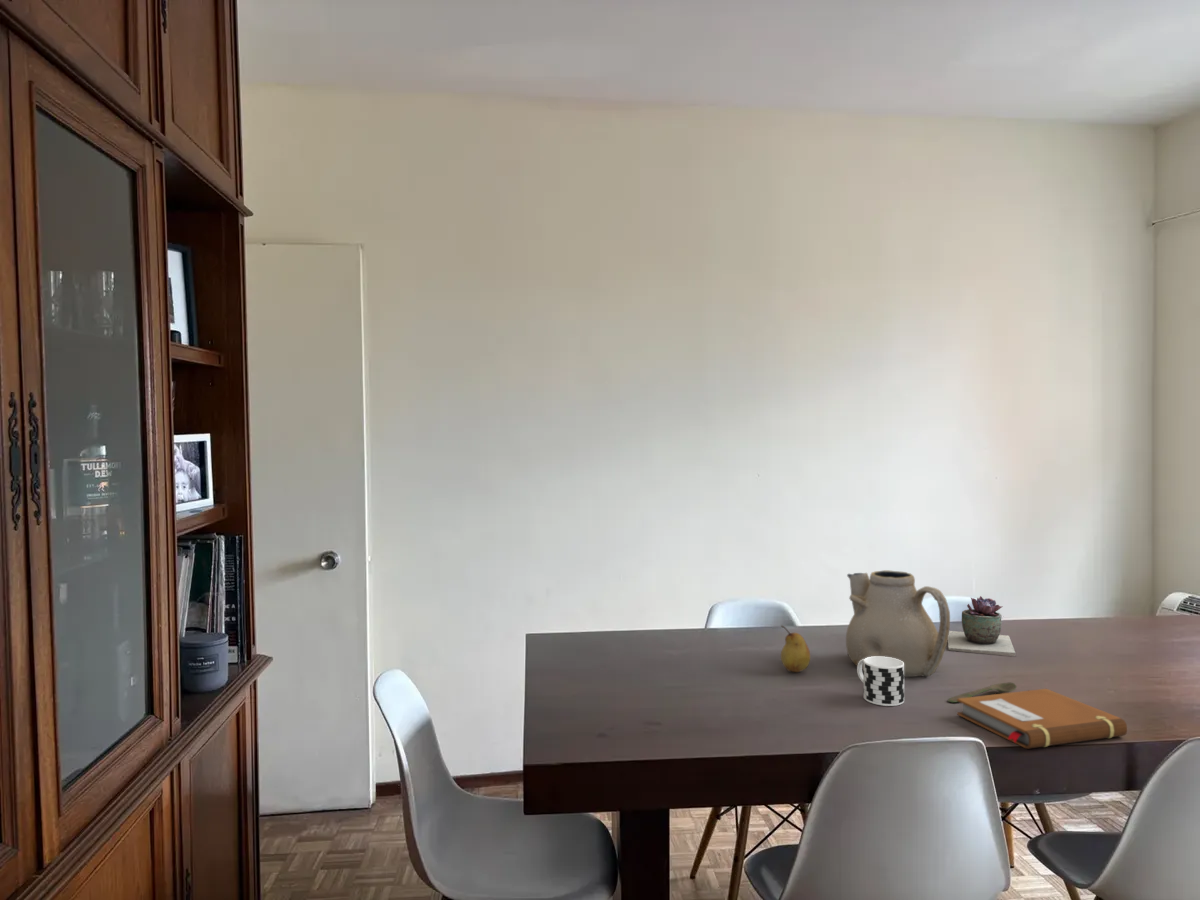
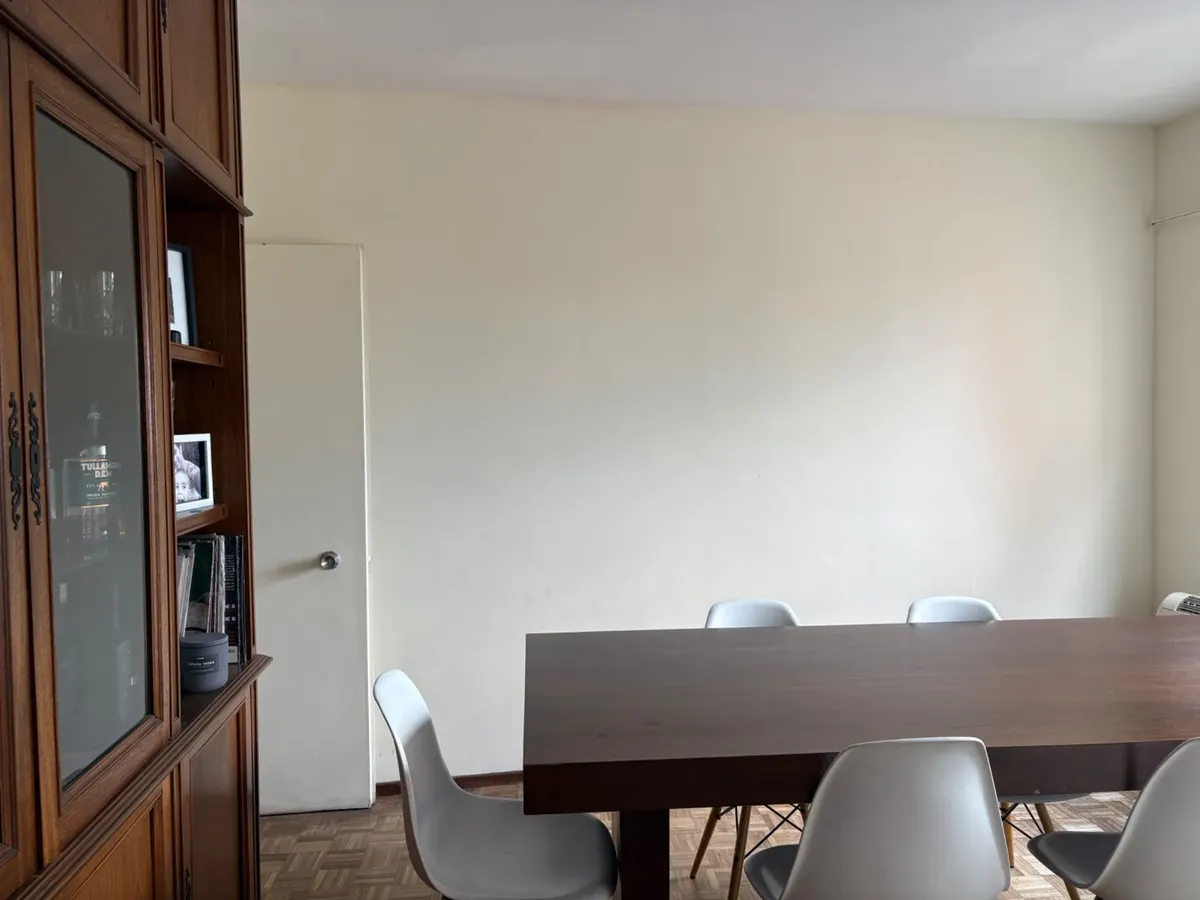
- spoon [947,682,1017,703]
- fruit [780,624,811,673]
- succulent plant [947,595,1017,658]
- cup [856,656,905,707]
- teapot [845,569,951,678]
- notebook [956,688,1128,750]
